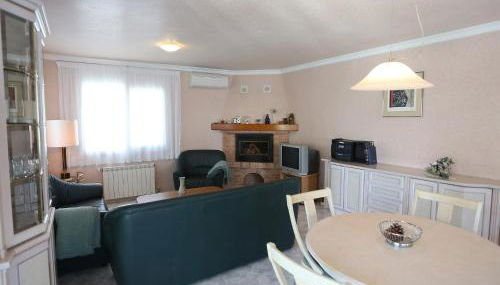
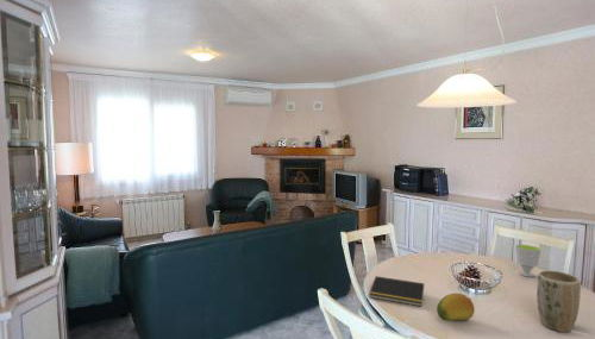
+ plant pot [536,269,582,333]
+ notepad [368,275,425,307]
+ cup [514,244,541,278]
+ fruit [436,293,476,321]
